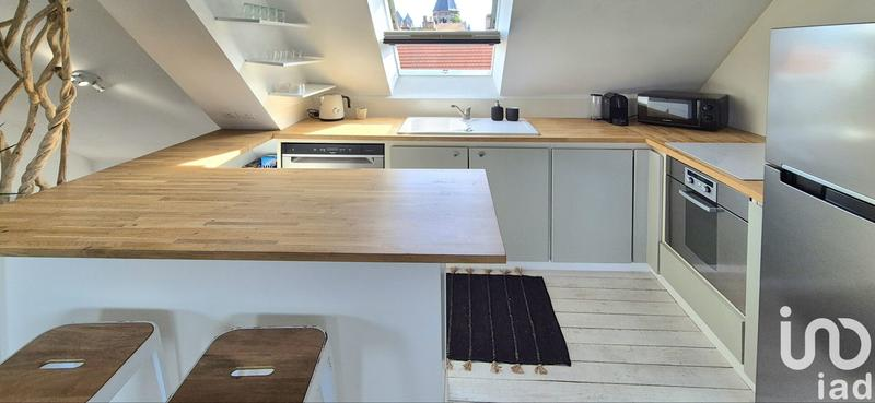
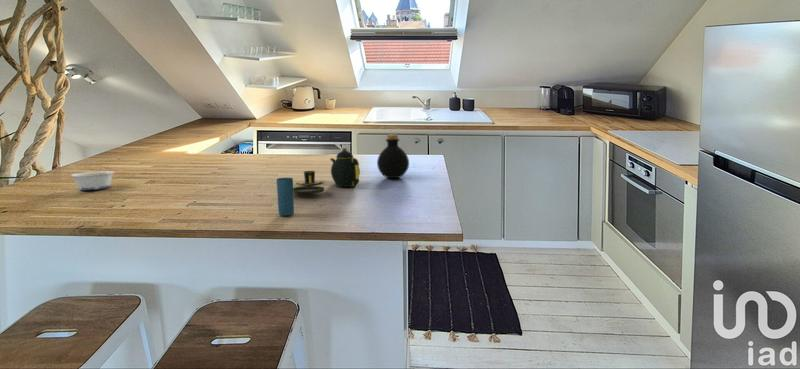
+ cup [275,177,295,217]
+ teapot [293,147,361,195]
+ legume [60,170,116,191]
+ bottle [376,133,410,179]
